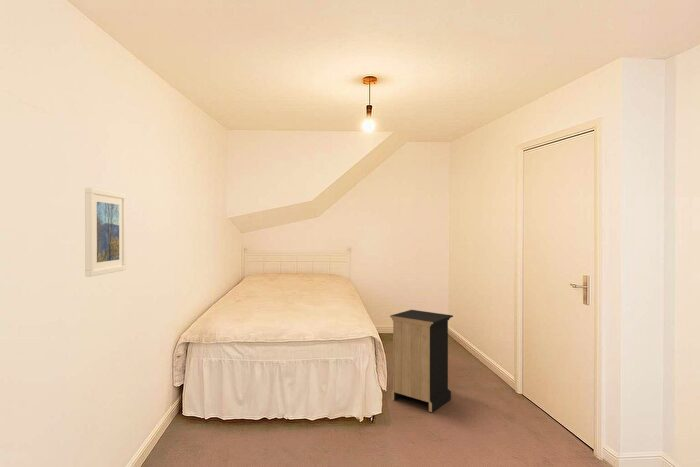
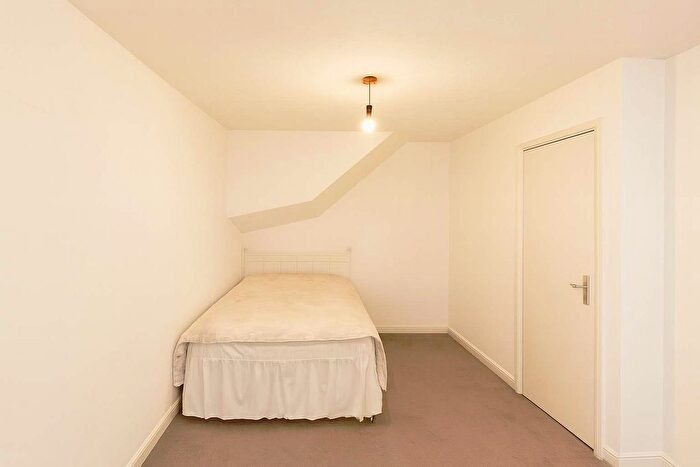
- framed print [84,186,127,278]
- nightstand [389,309,454,413]
